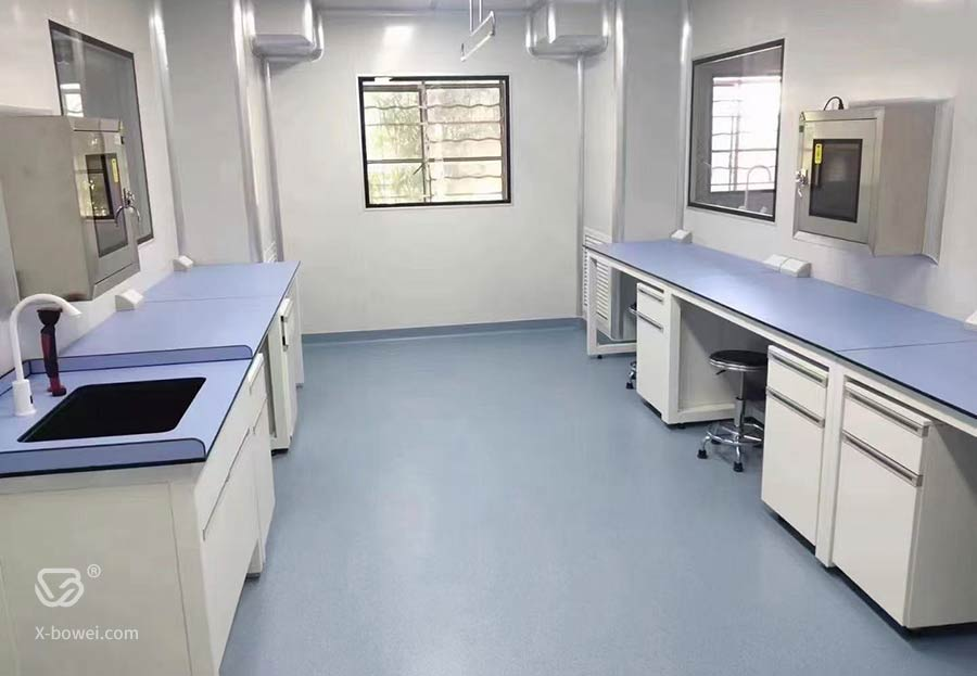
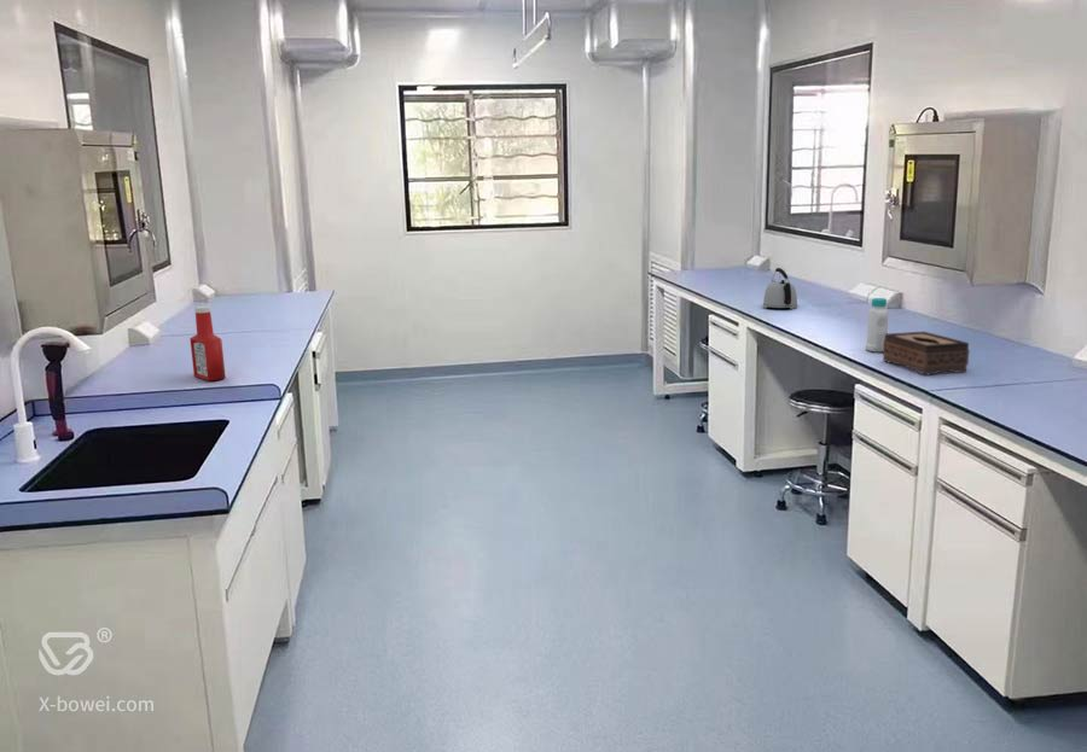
+ kettle [762,267,798,310]
+ soap bottle [188,305,227,381]
+ tissue box [882,331,970,375]
+ bottle [865,297,889,354]
